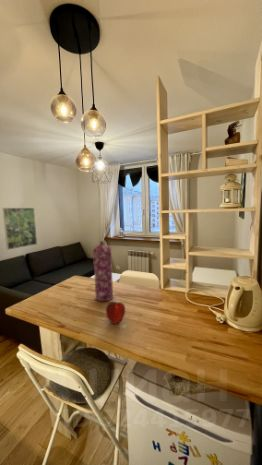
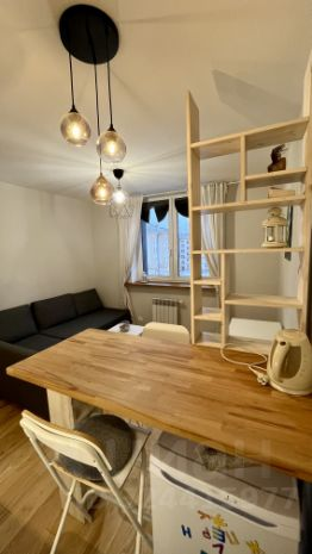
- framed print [2,207,38,251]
- apple [105,301,126,325]
- gas cylinder [92,240,114,302]
